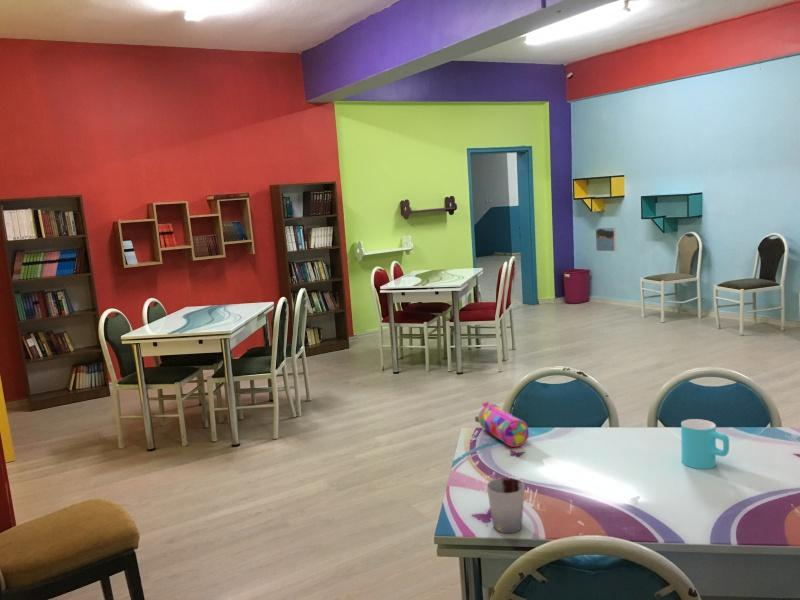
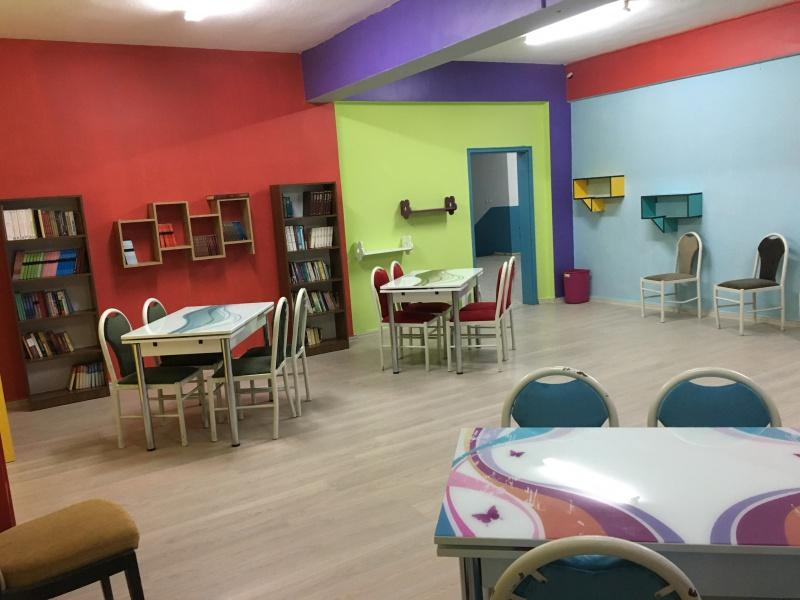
- cup [680,418,730,470]
- pencil case [474,401,530,448]
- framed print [595,227,617,252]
- cup [486,477,525,534]
